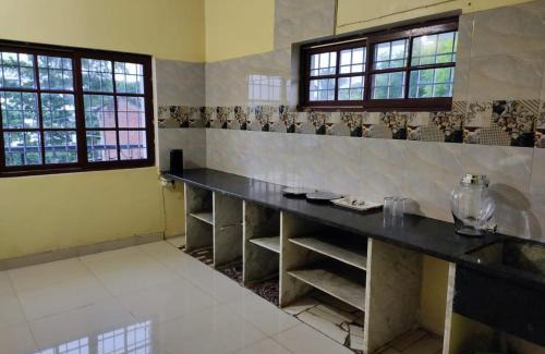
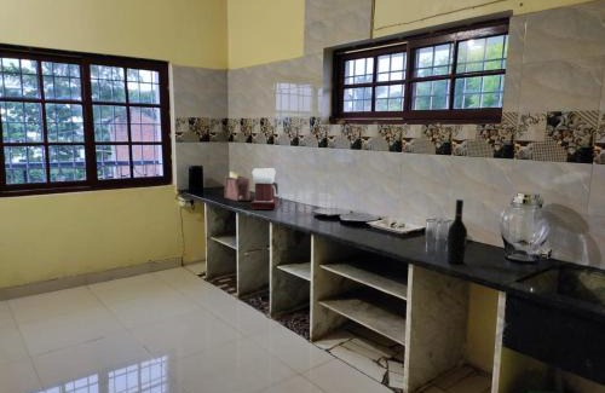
+ coffee maker [249,167,281,210]
+ toaster [224,171,250,202]
+ wine bottle [446,198,468,265]
